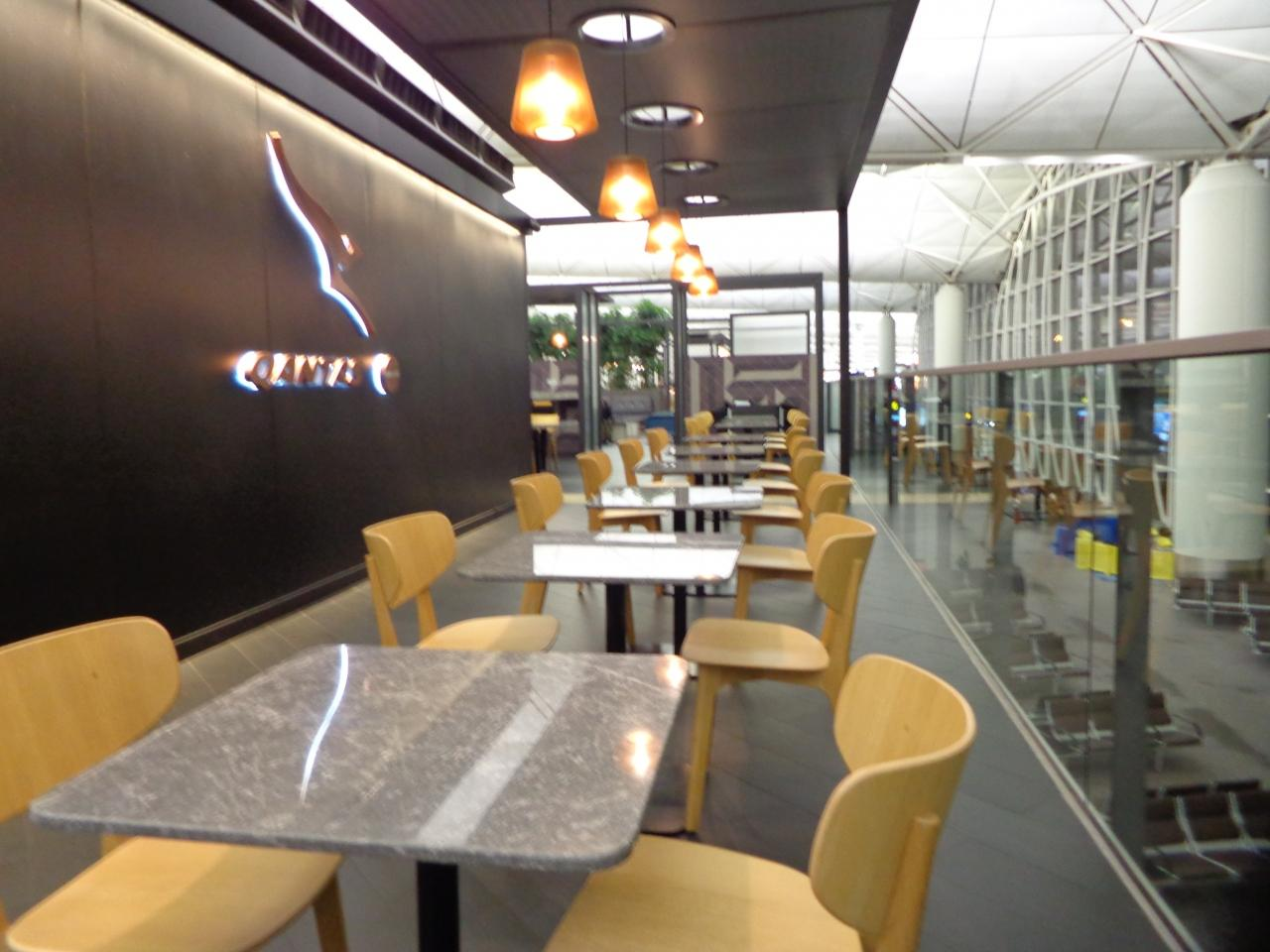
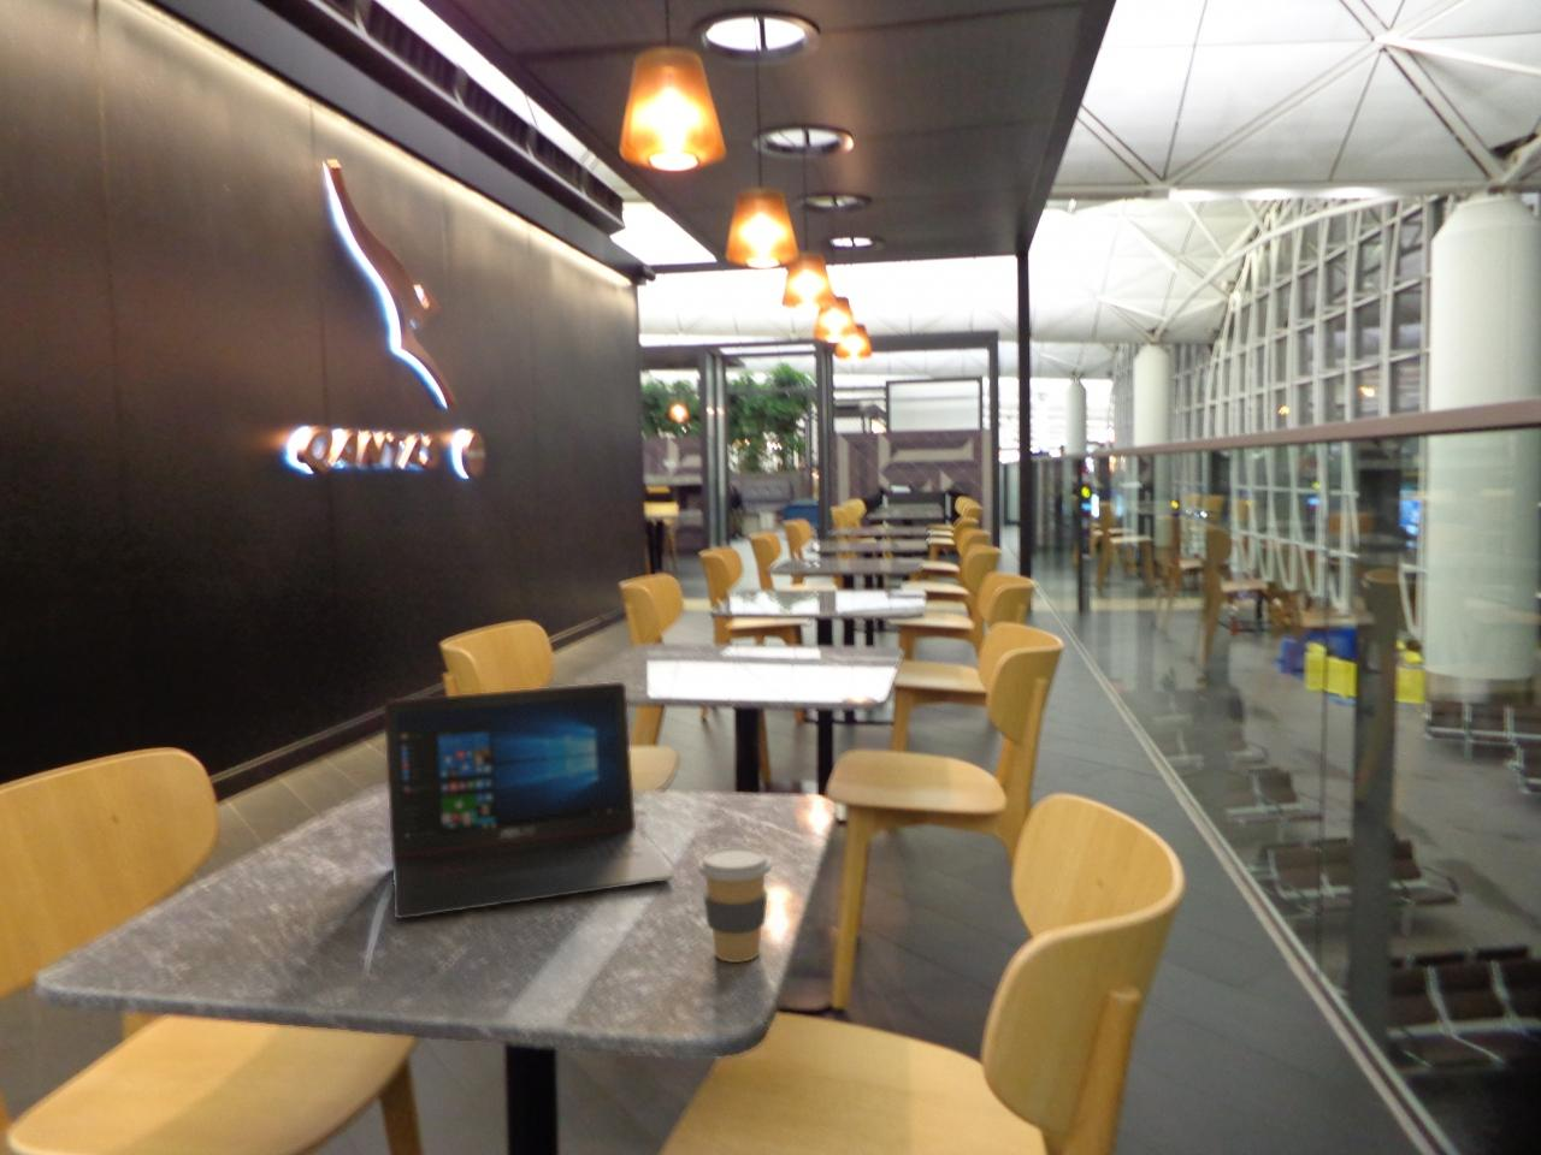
+ laptop [383,681,675,920]
+ coffee cup [696,846,773,963]
